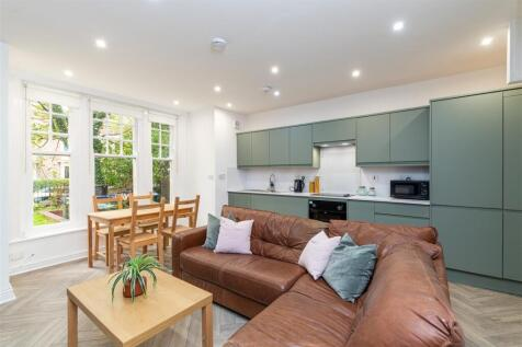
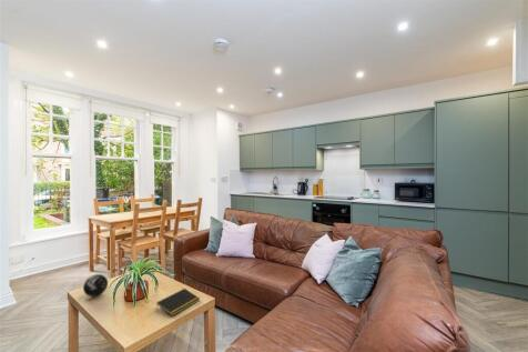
+ decorative orb [82,273,109,298]
+ notepad [155,288,201,318]
